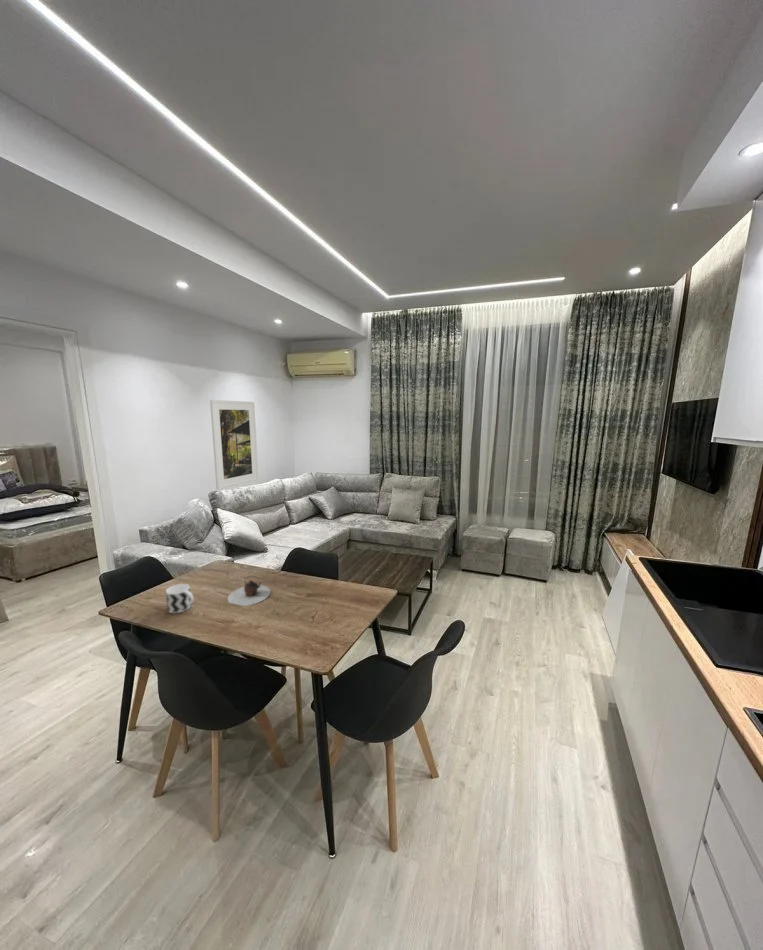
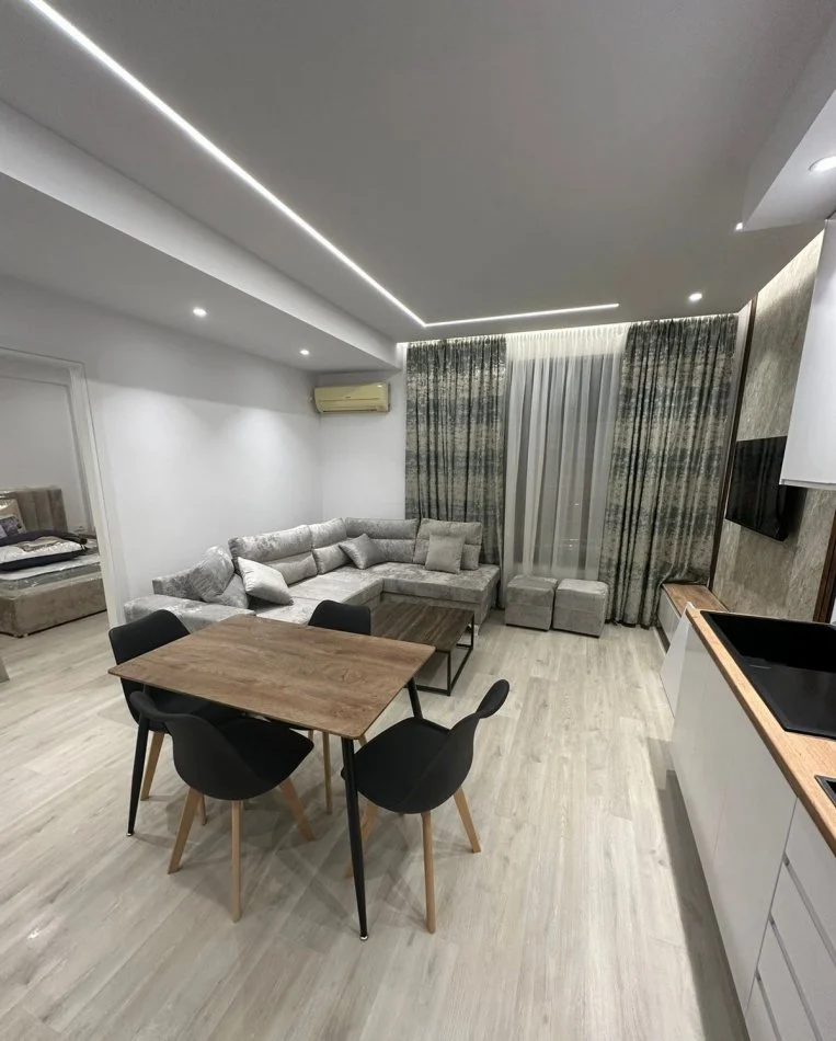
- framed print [209,399,259,490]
- teapot [227,575,272,607]
- cup [165,583,195,614]
